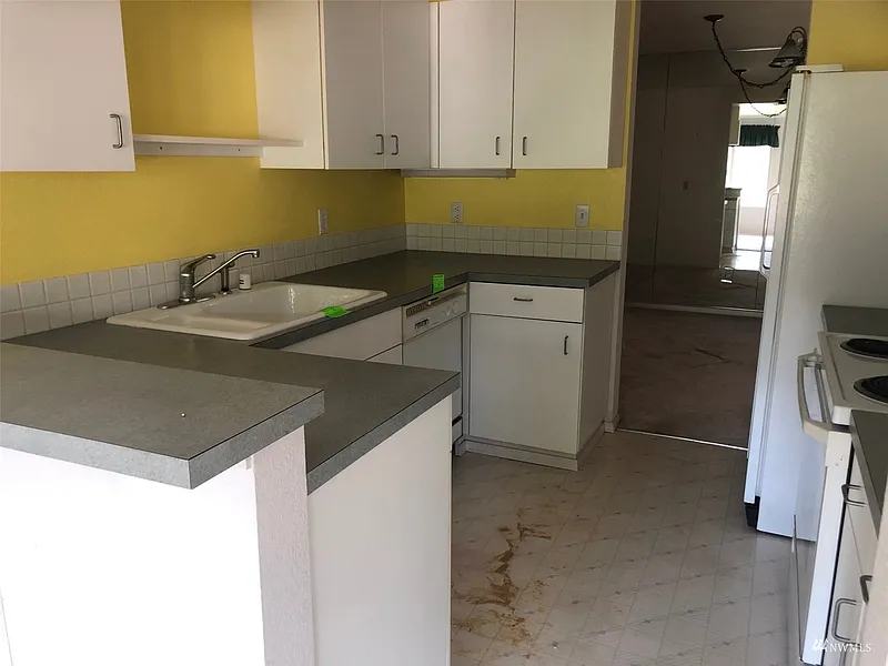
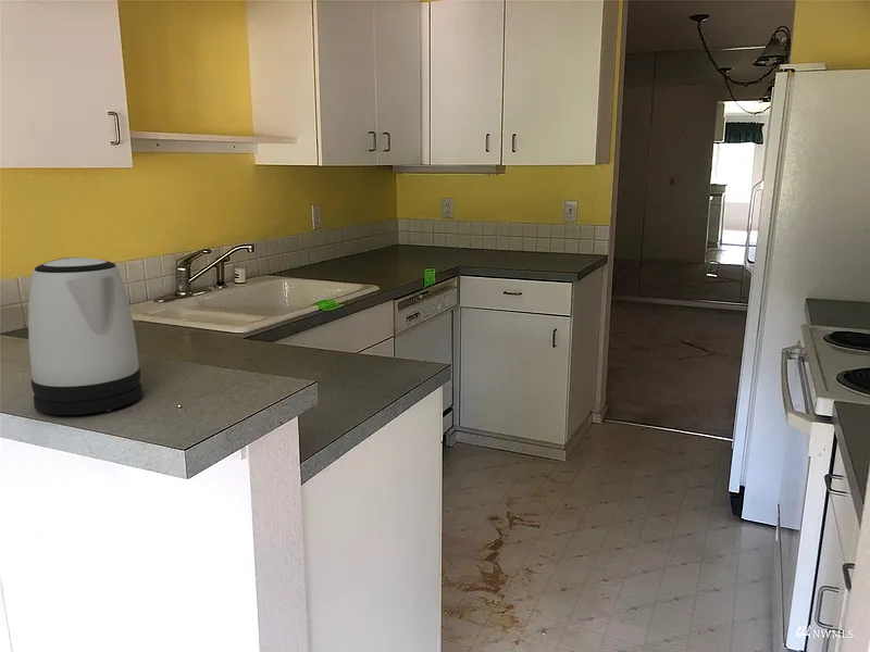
+ kettle [27,256,144,416]
